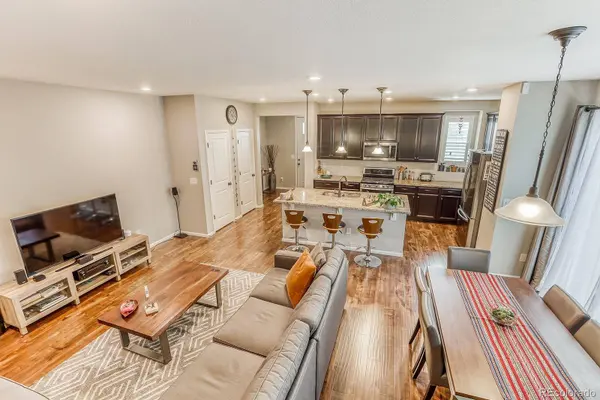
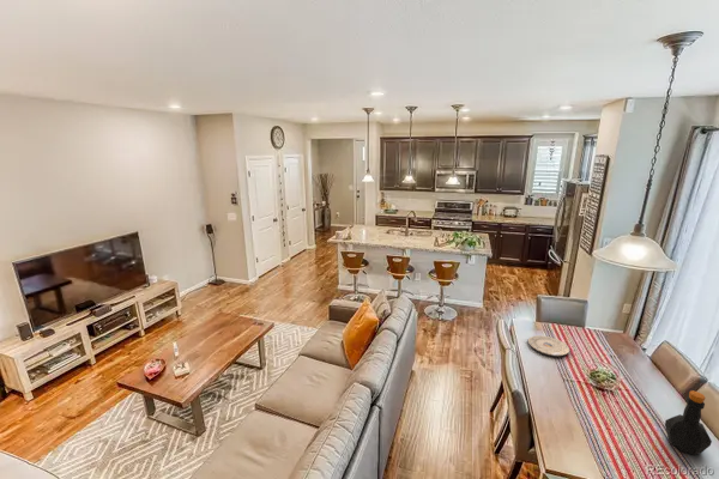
+ plate [527,334,570,357]
+ bottle [664,389,713,456]
